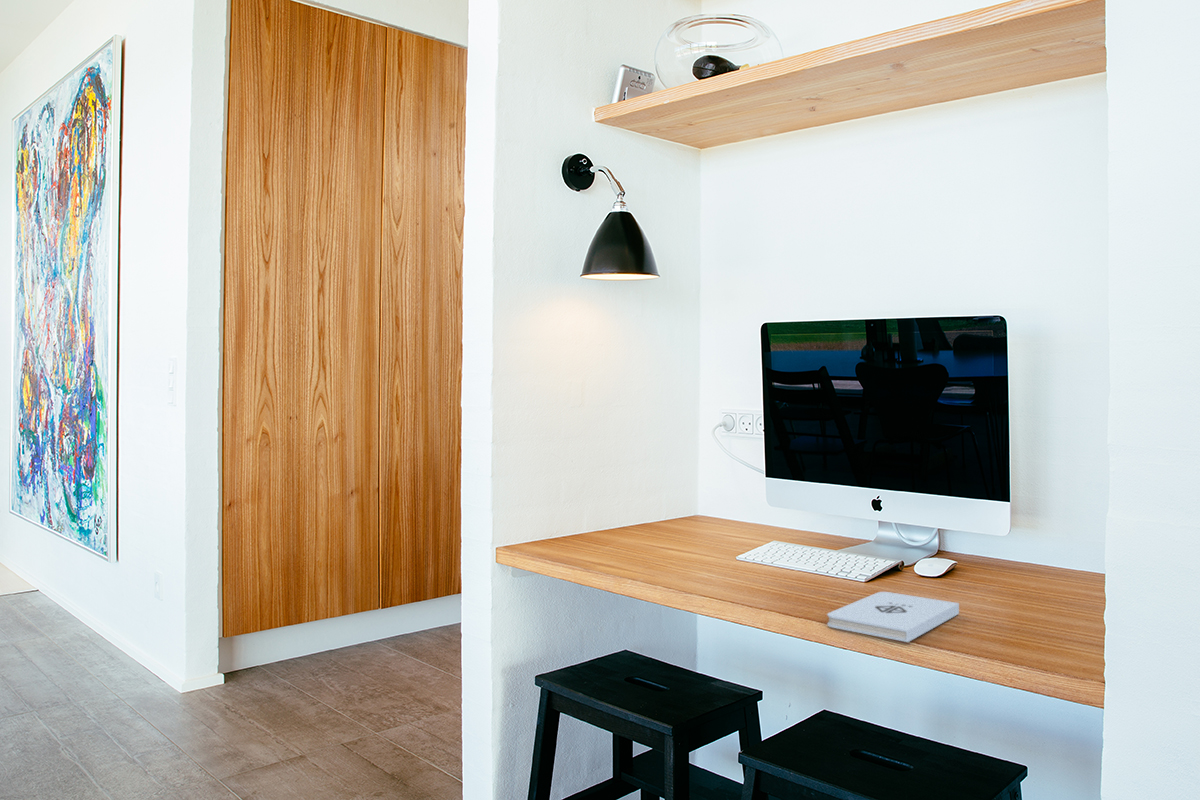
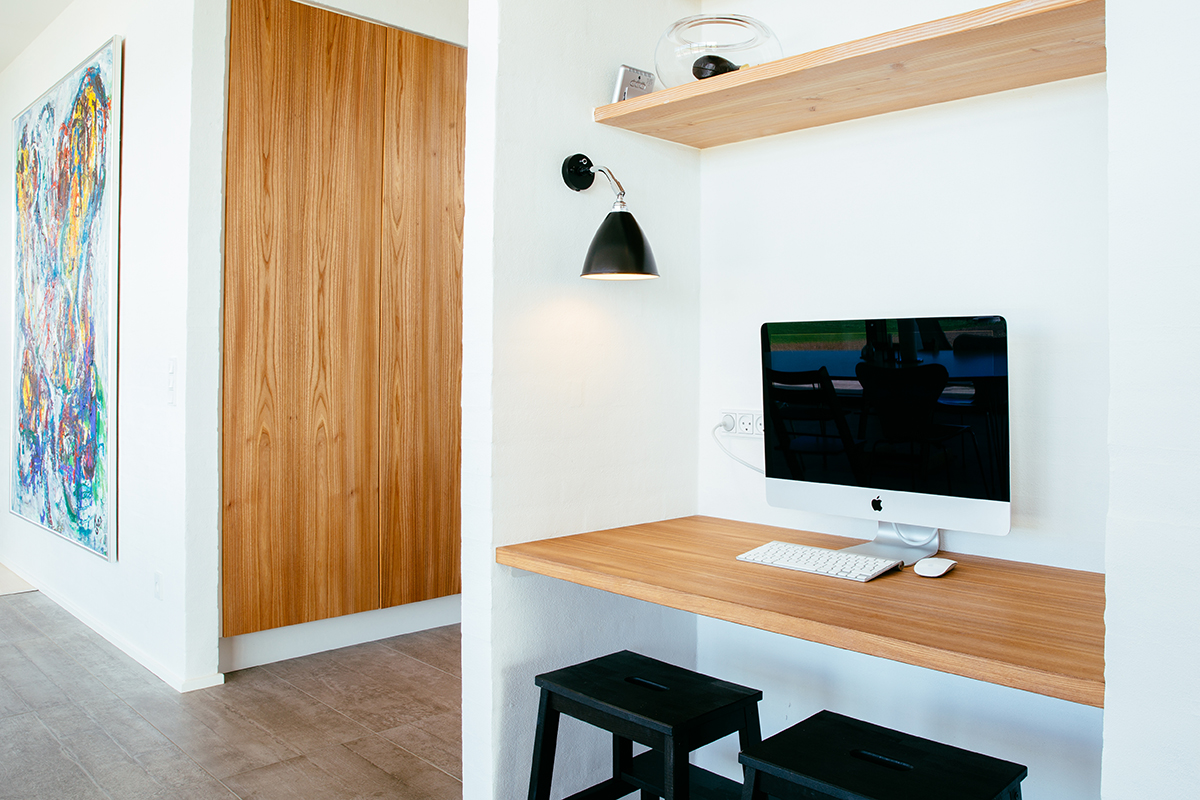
- notepad [826,591,960,643]
